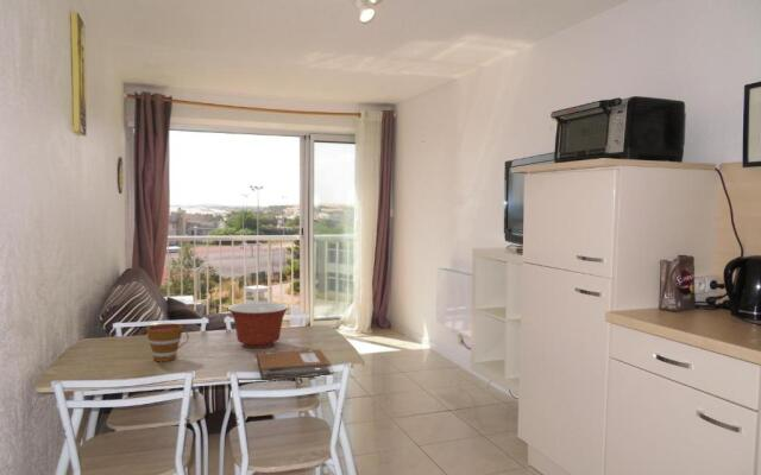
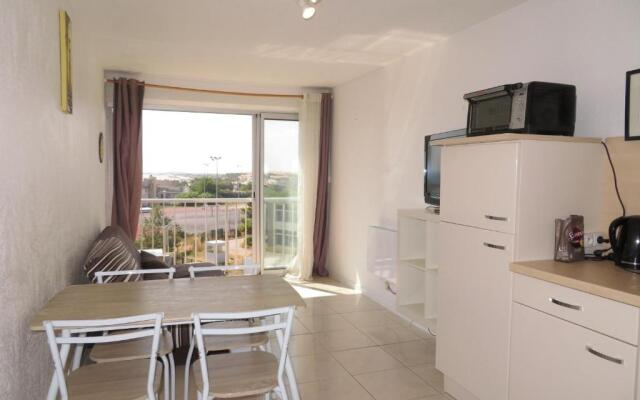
- mixing bowl [227,300,290,349]
- cup [145,323,190,362]
- notebook [256,348,332,380]
